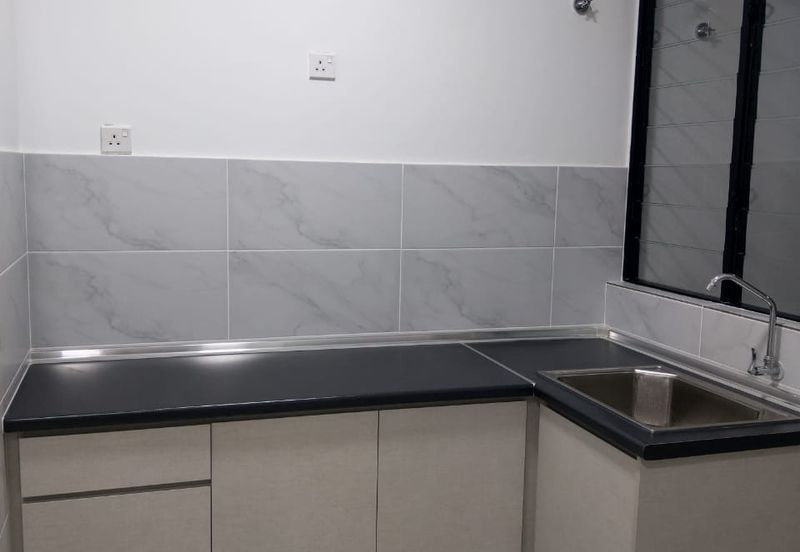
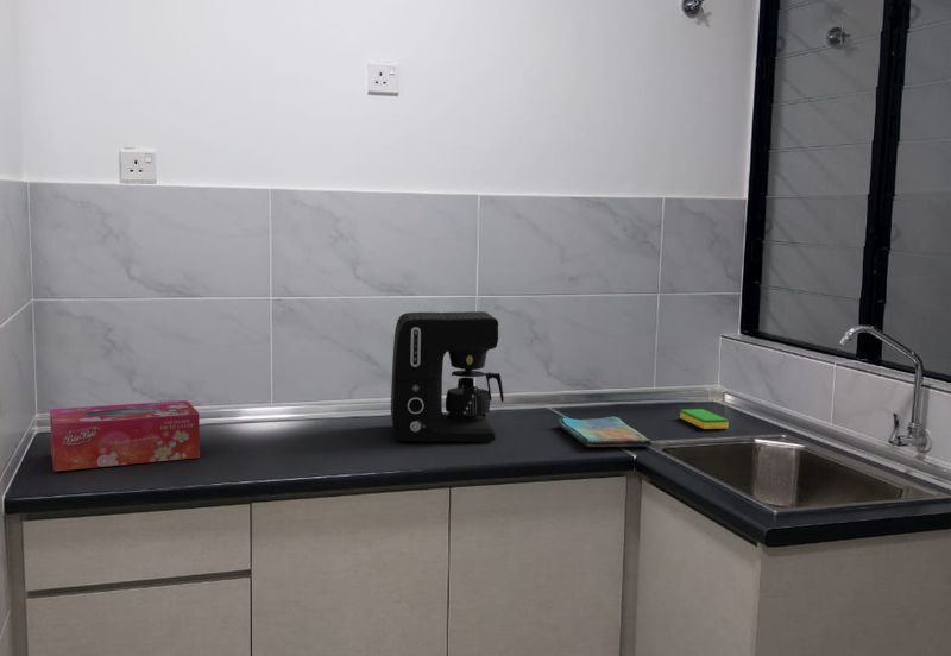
+ dish towel [556,416,654,448]
+ tissue box [49,399,201,473]
+ dish sponge [679,408,729,430]
+ coffee maker [390,310,505,443]
